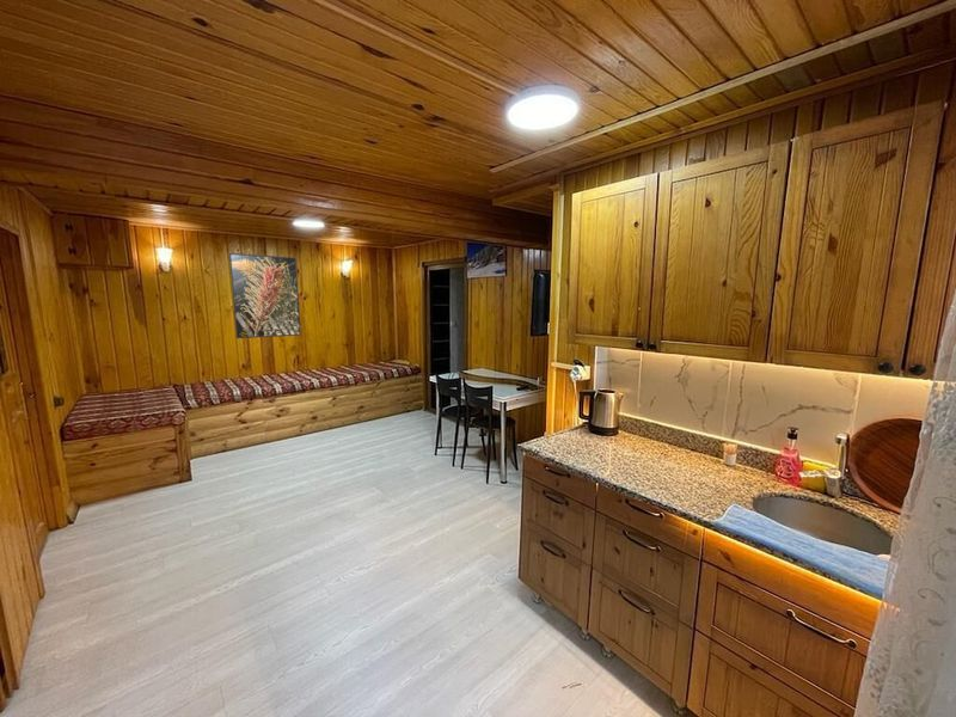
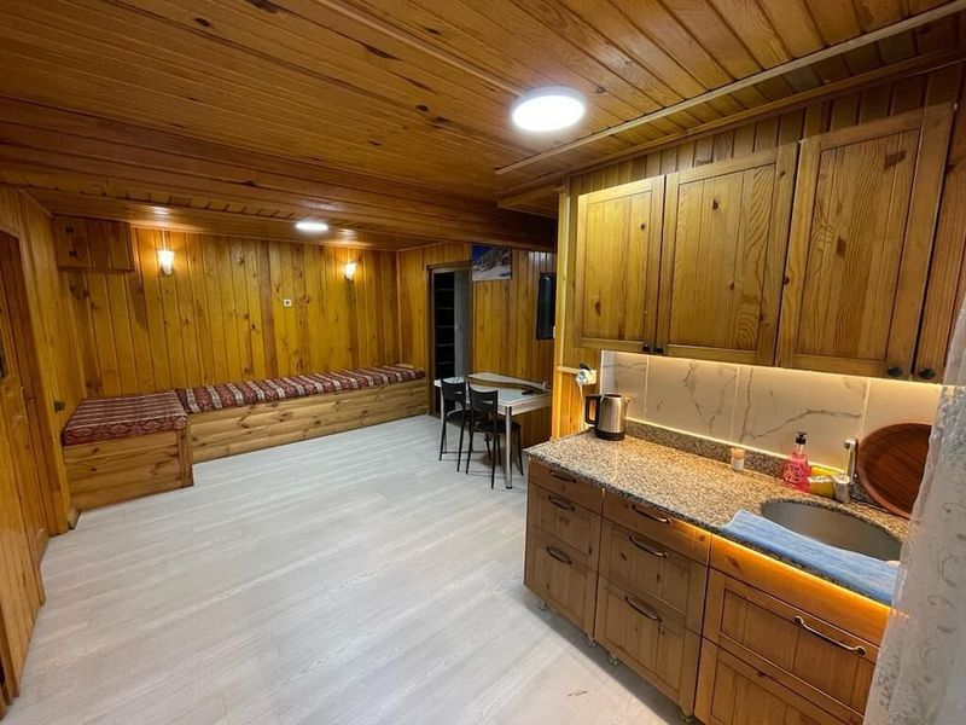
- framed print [228,252,302,339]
